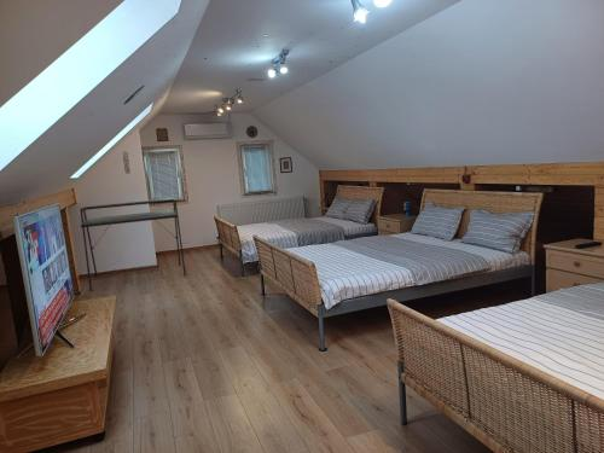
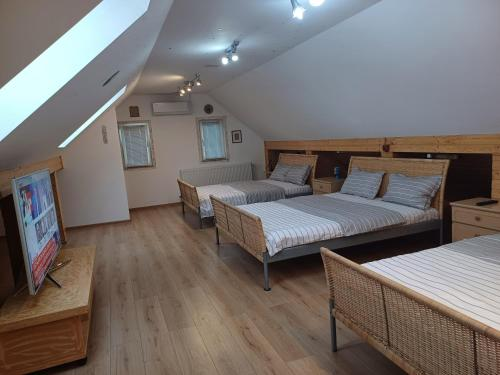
- desk [79,197,187,292]
